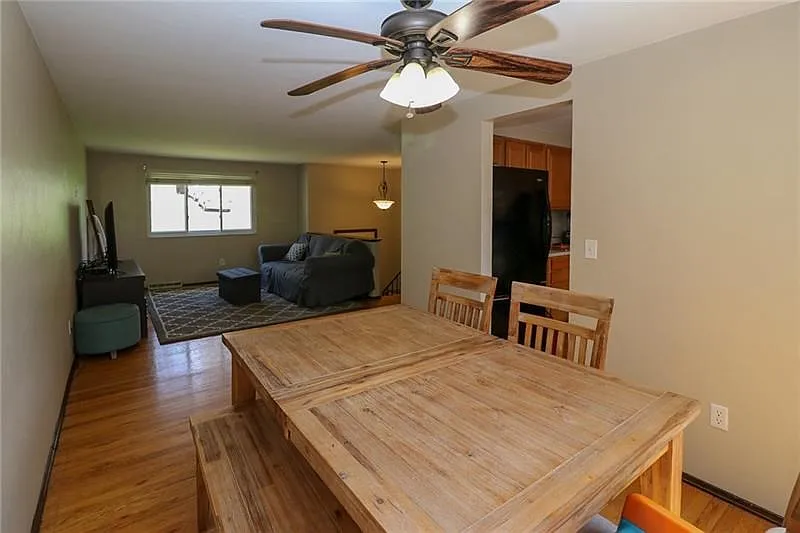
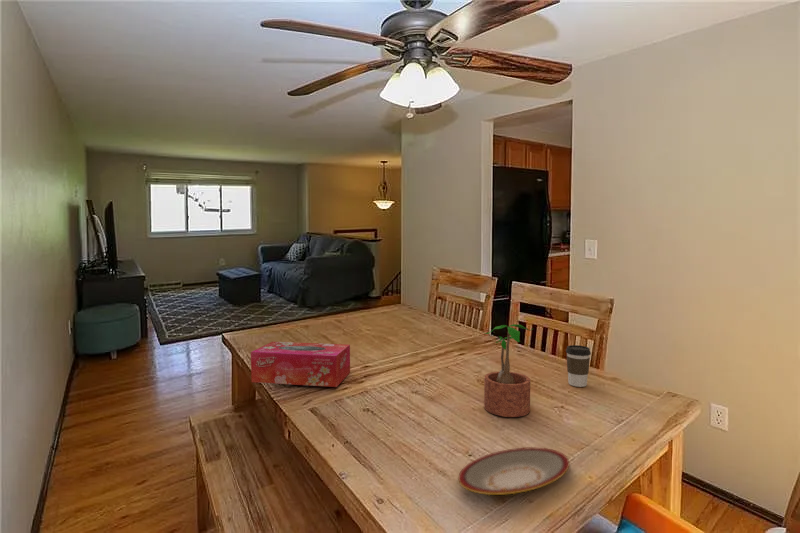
+ tissue box [250,341,351,388]
+ plate [457,446,570,496]
+ potted plant [481,323,534,418]
+ coffee cup [565,344,592,388]
